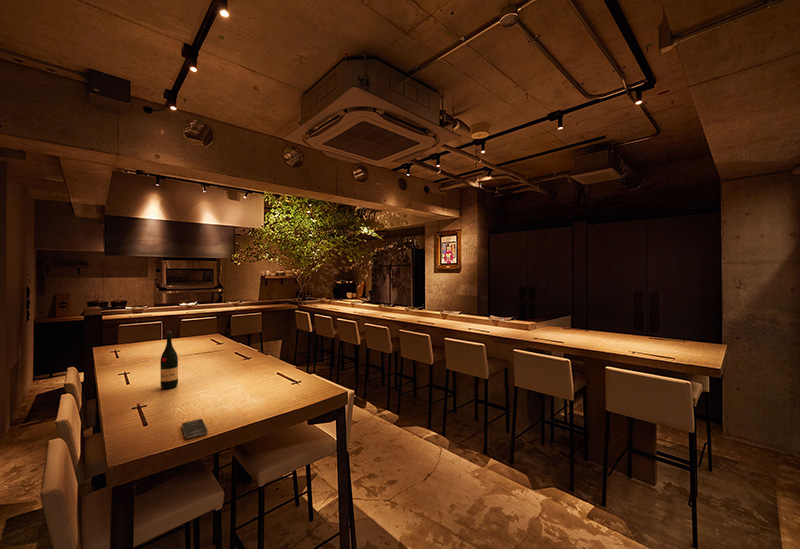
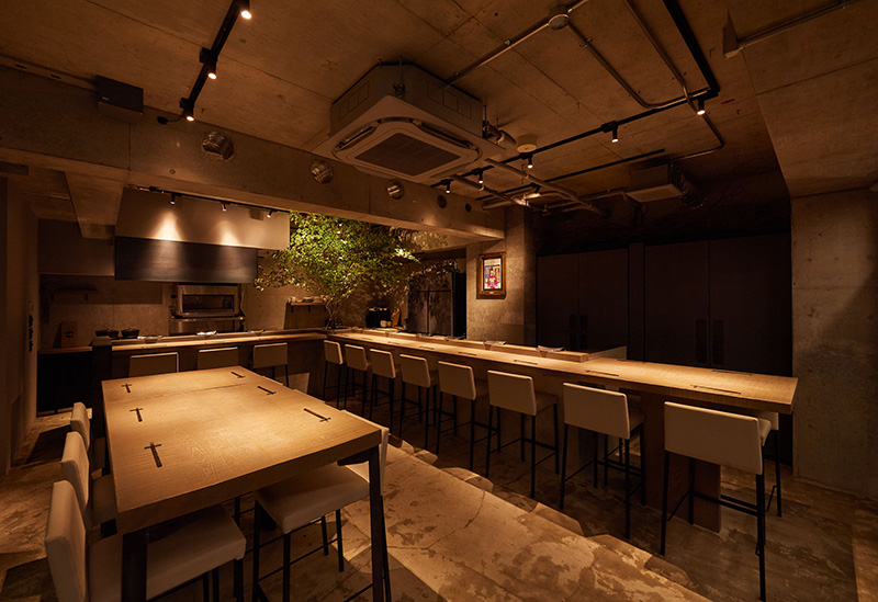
- wine bottle [159,330,179,390]
- smartphone [181,418,209,440]
